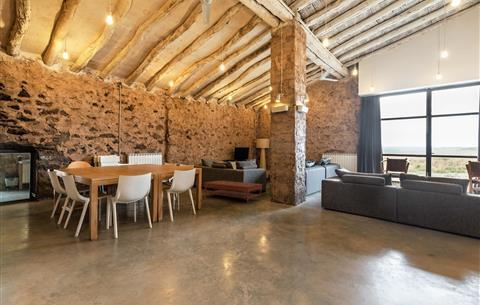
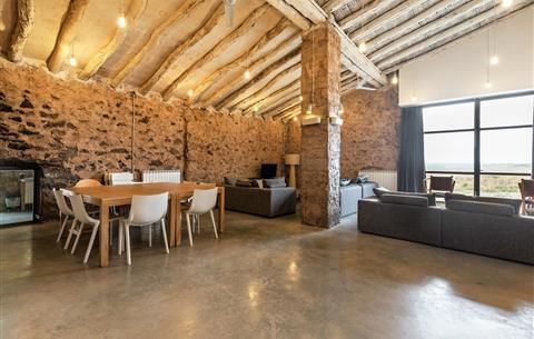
- coffee table [203,180,264,204]
